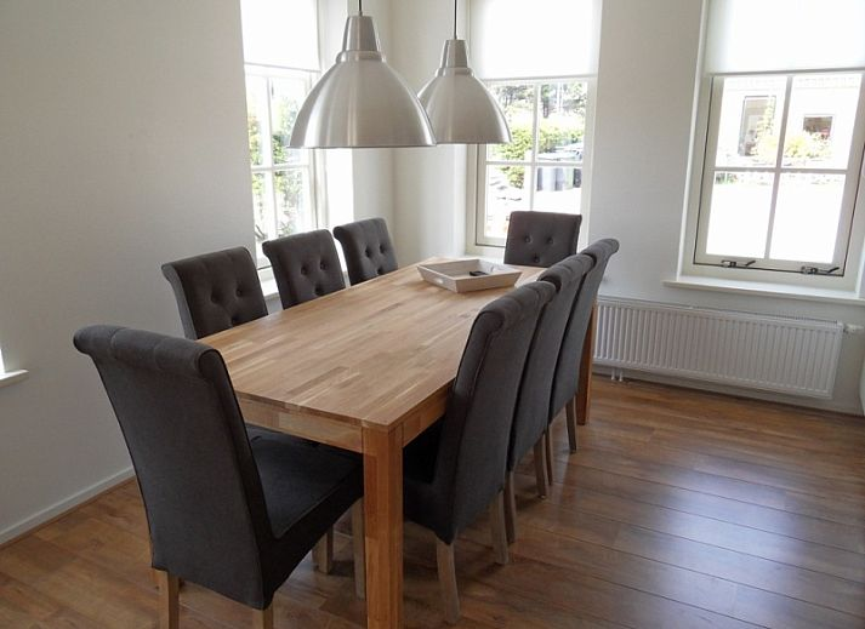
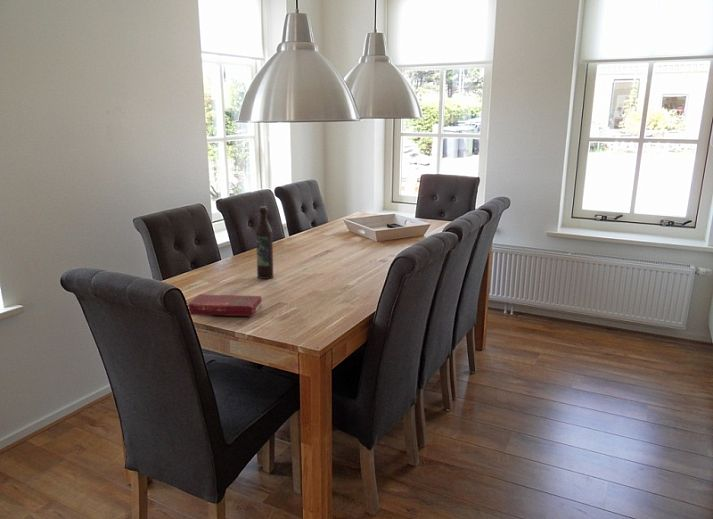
+ book [187,293,263,317]
+ wine bottle [255,206,274,280]
